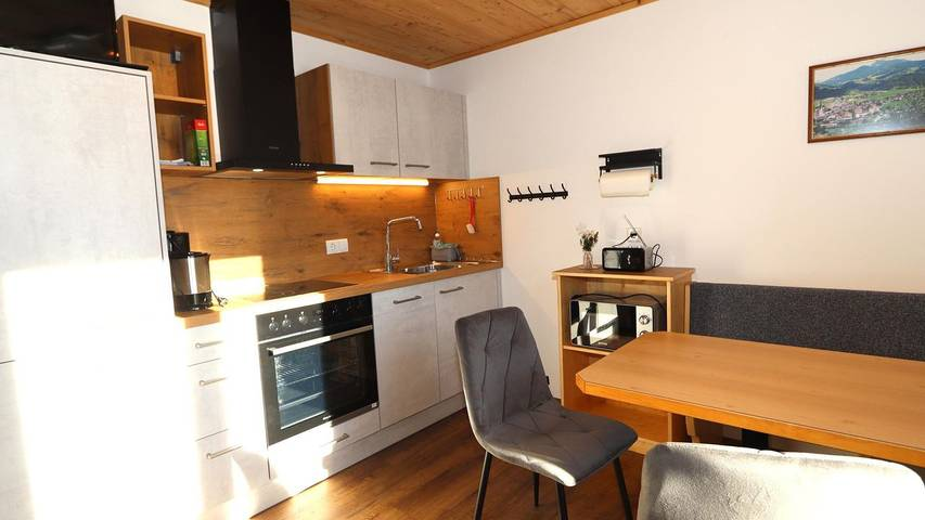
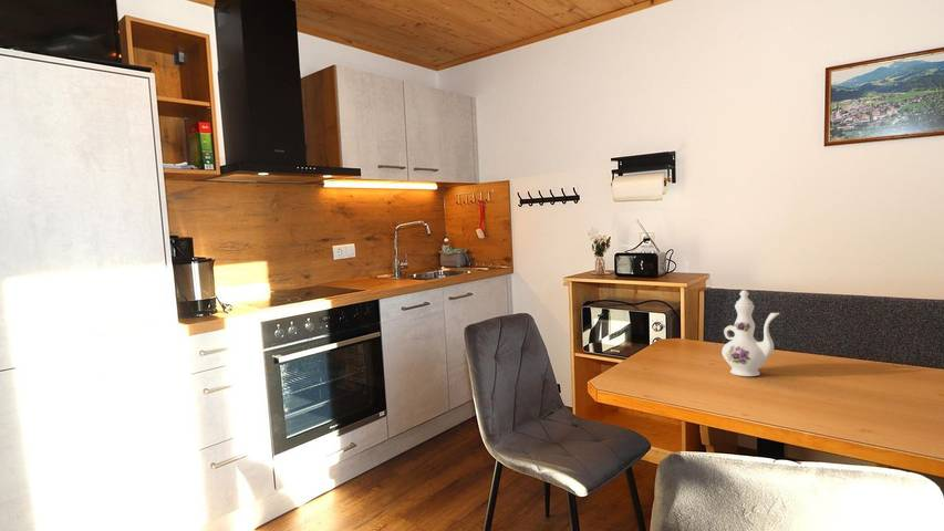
+ chinaware [720,289,780,377]
